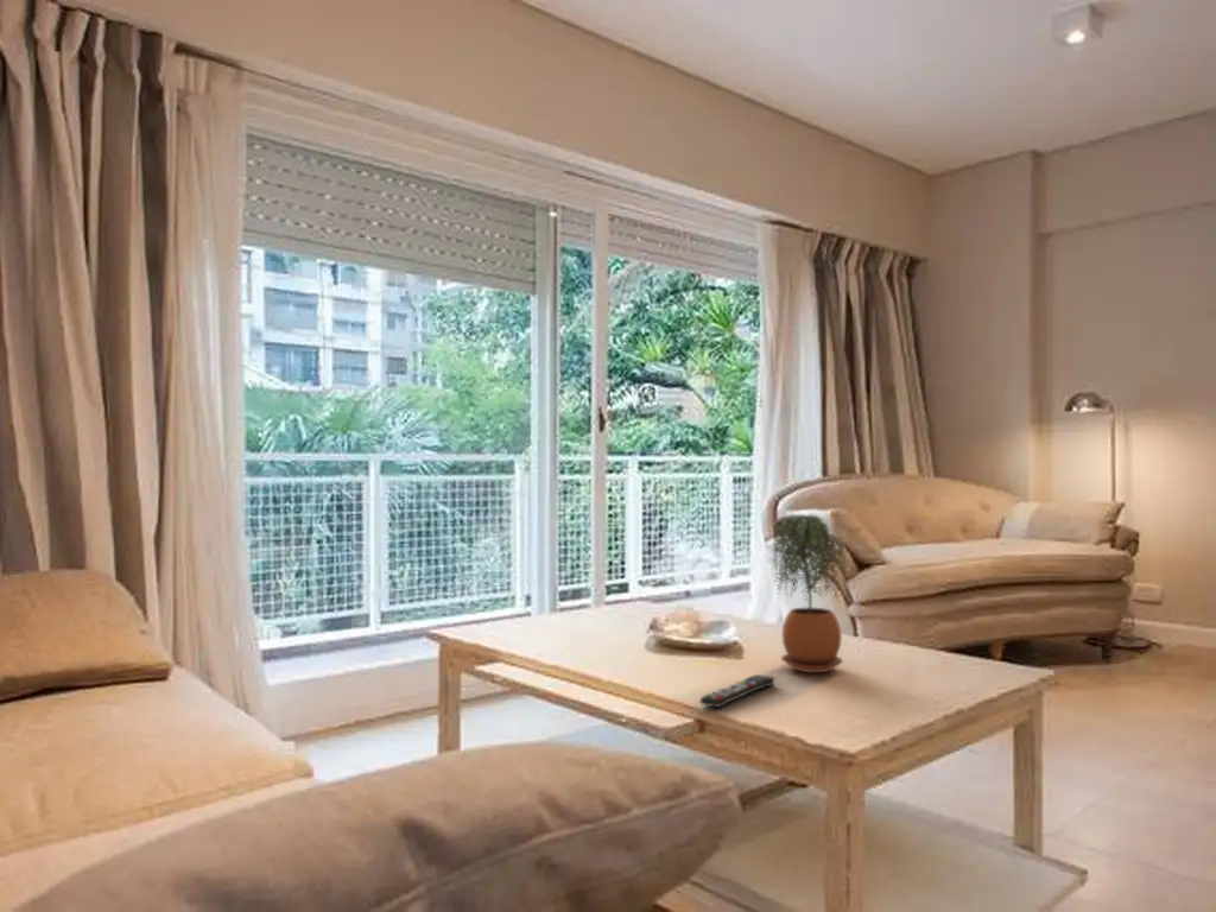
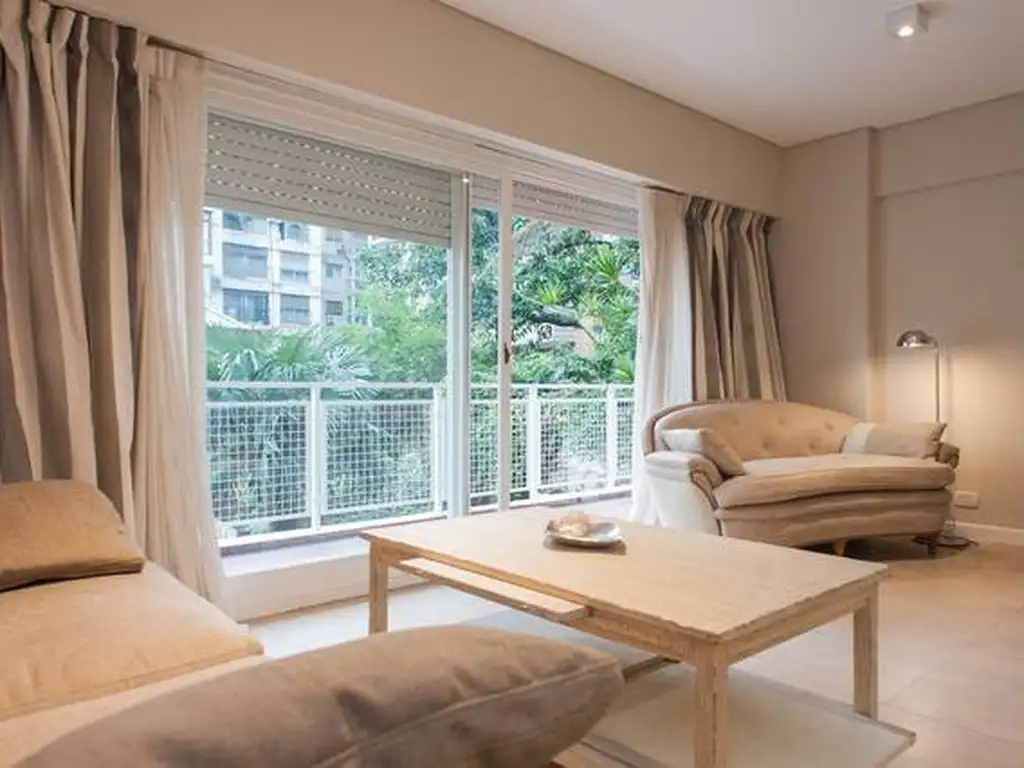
- potted plant [771,513,850,674]
- remote control [698,673,777,709]
